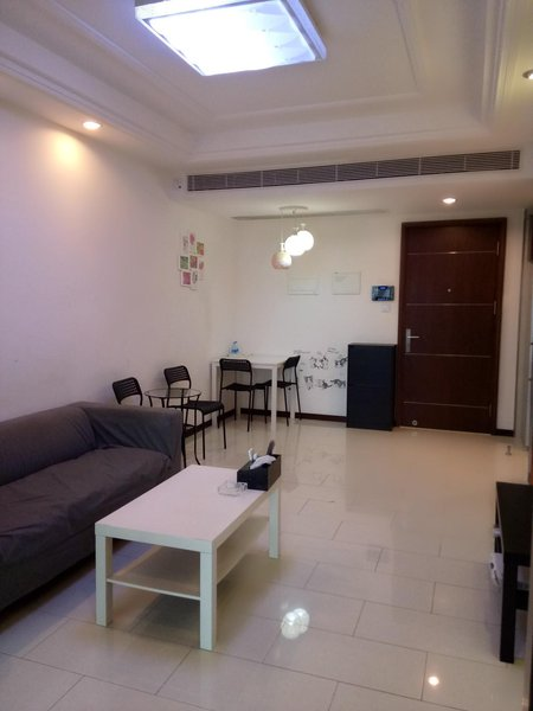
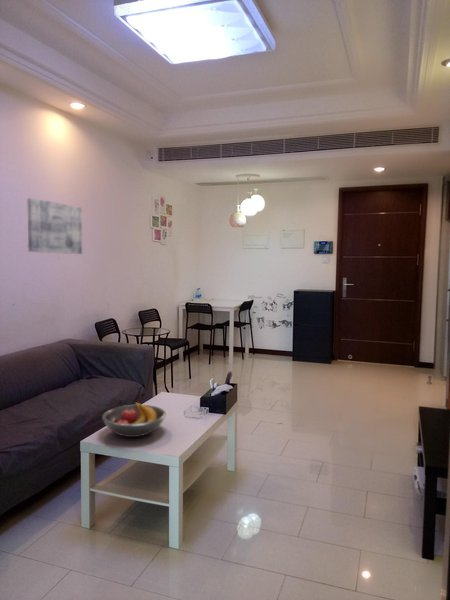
+ fruit bowl [101,401,167,438]
+ wall art [27,197,83,255]
